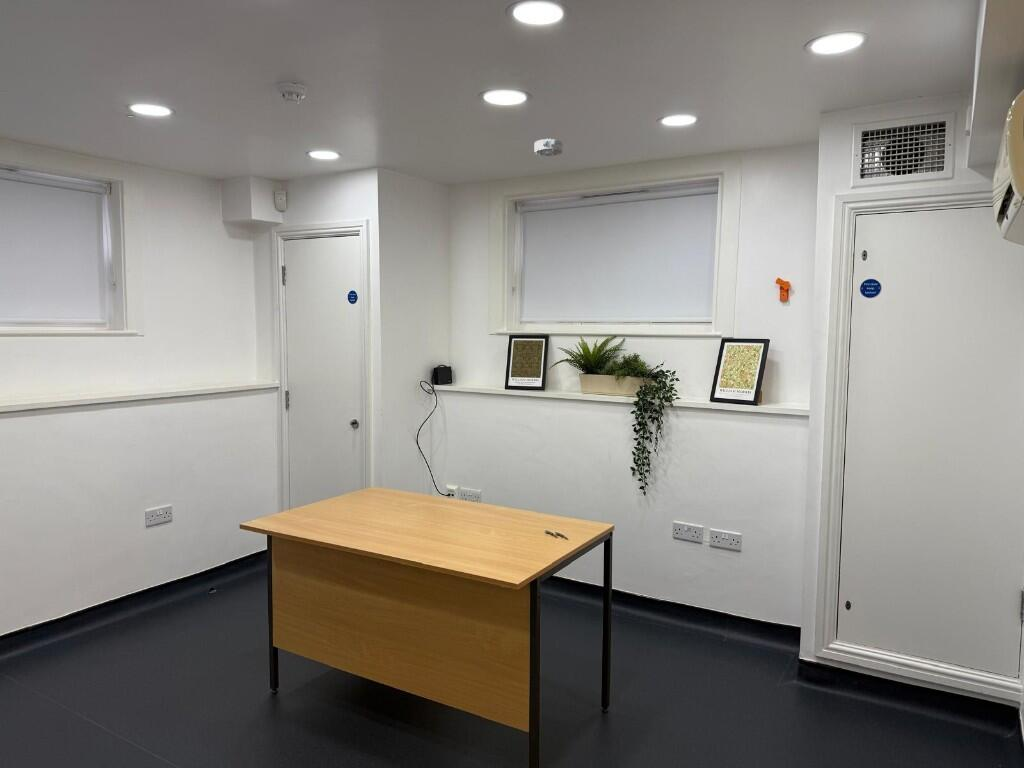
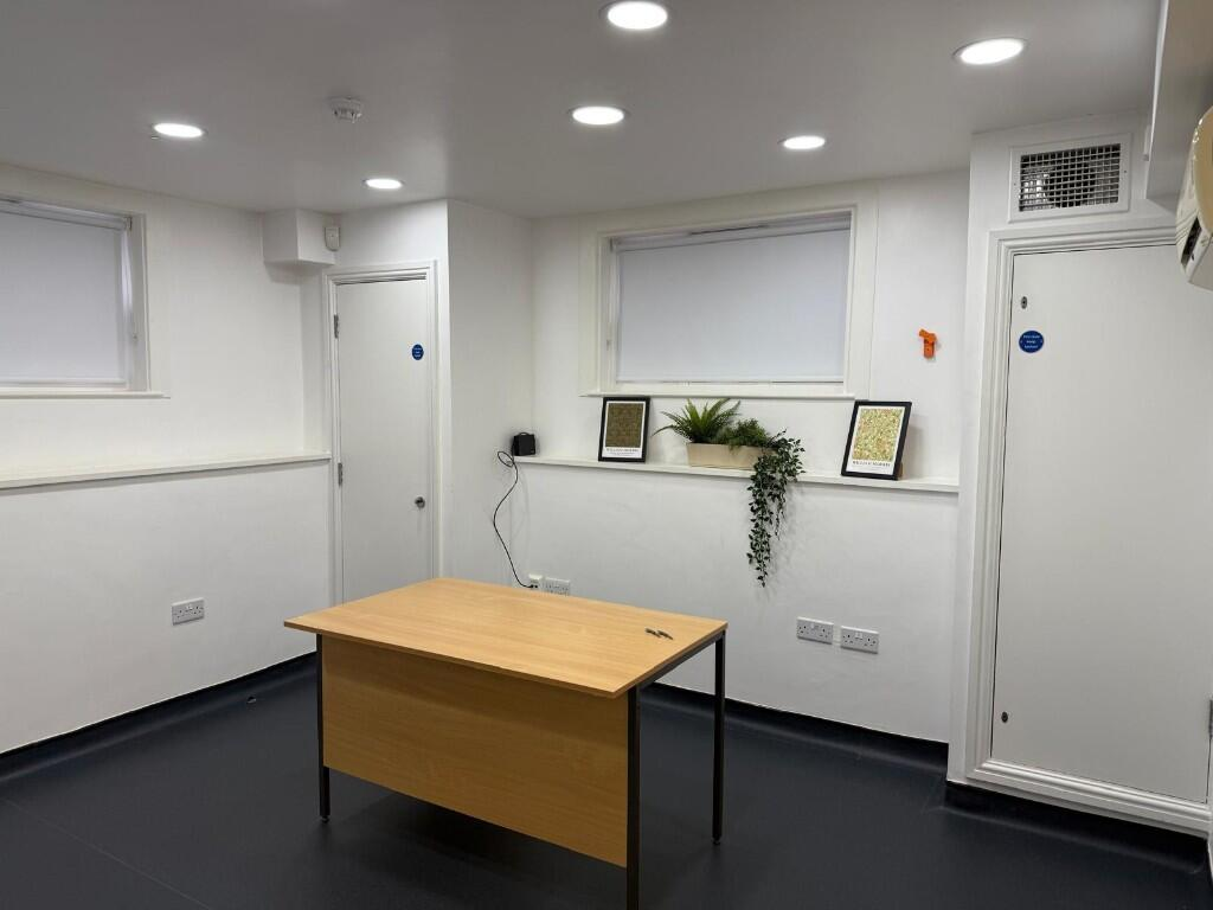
- smoke detector [534,138,563,157]
